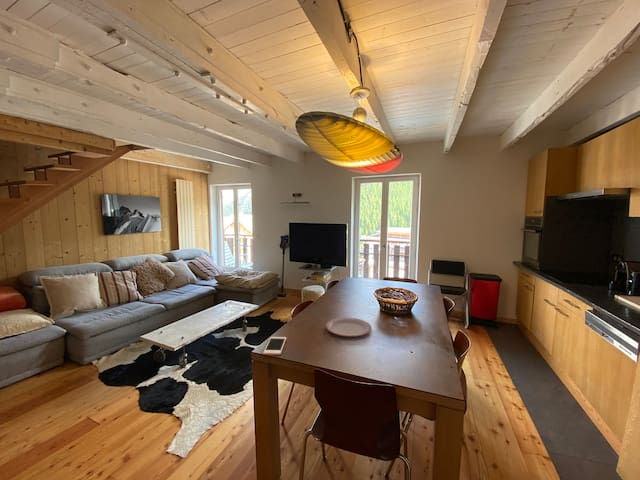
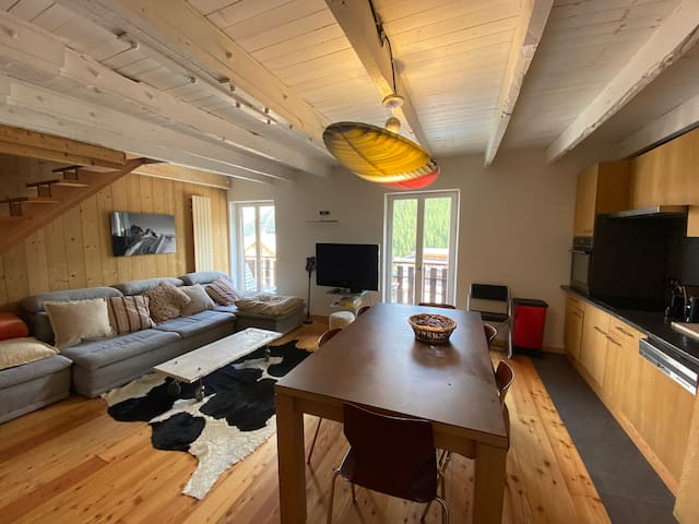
- plate [325,317,372,338]
- cell phone [262,336,287,356]
